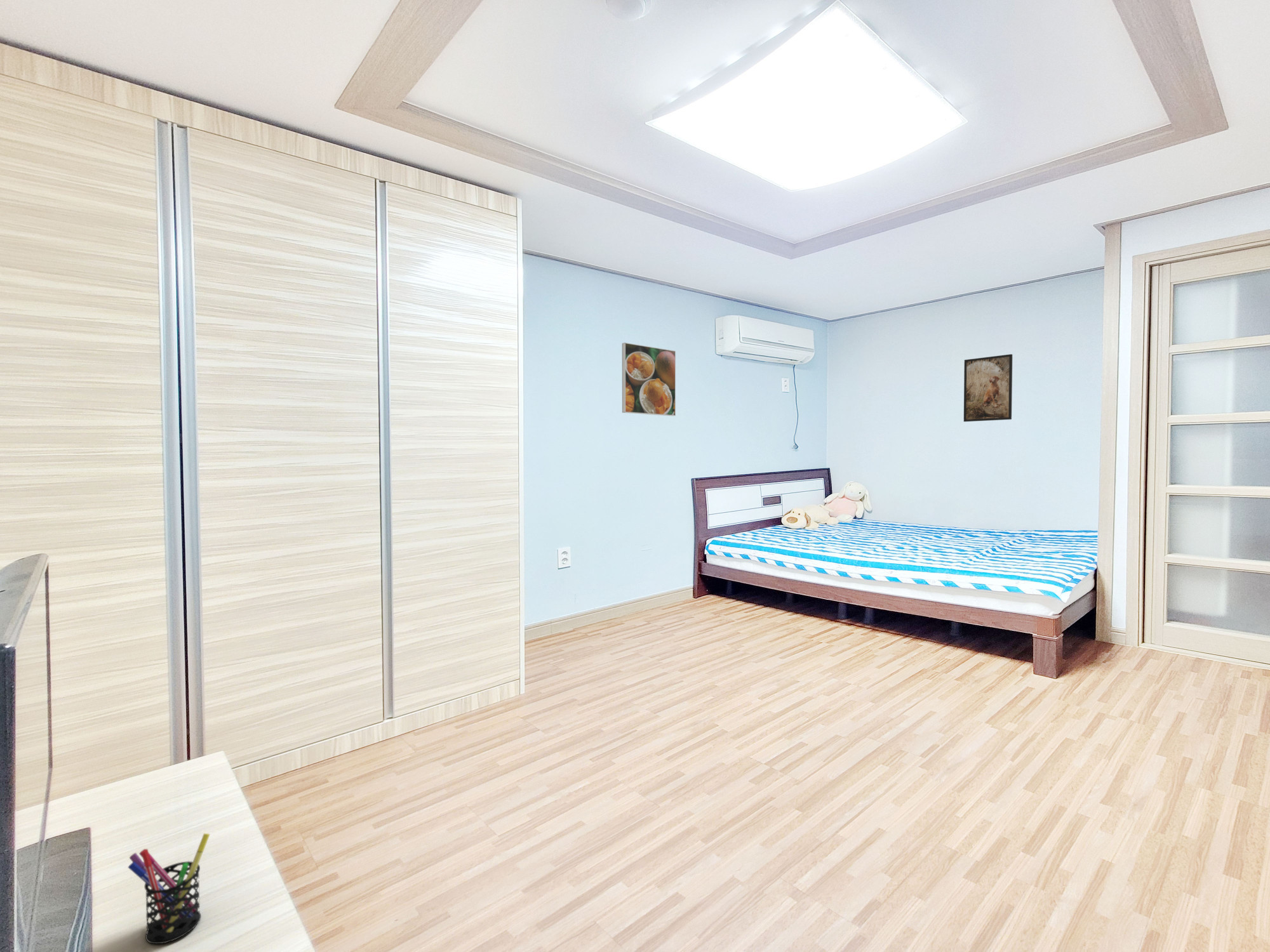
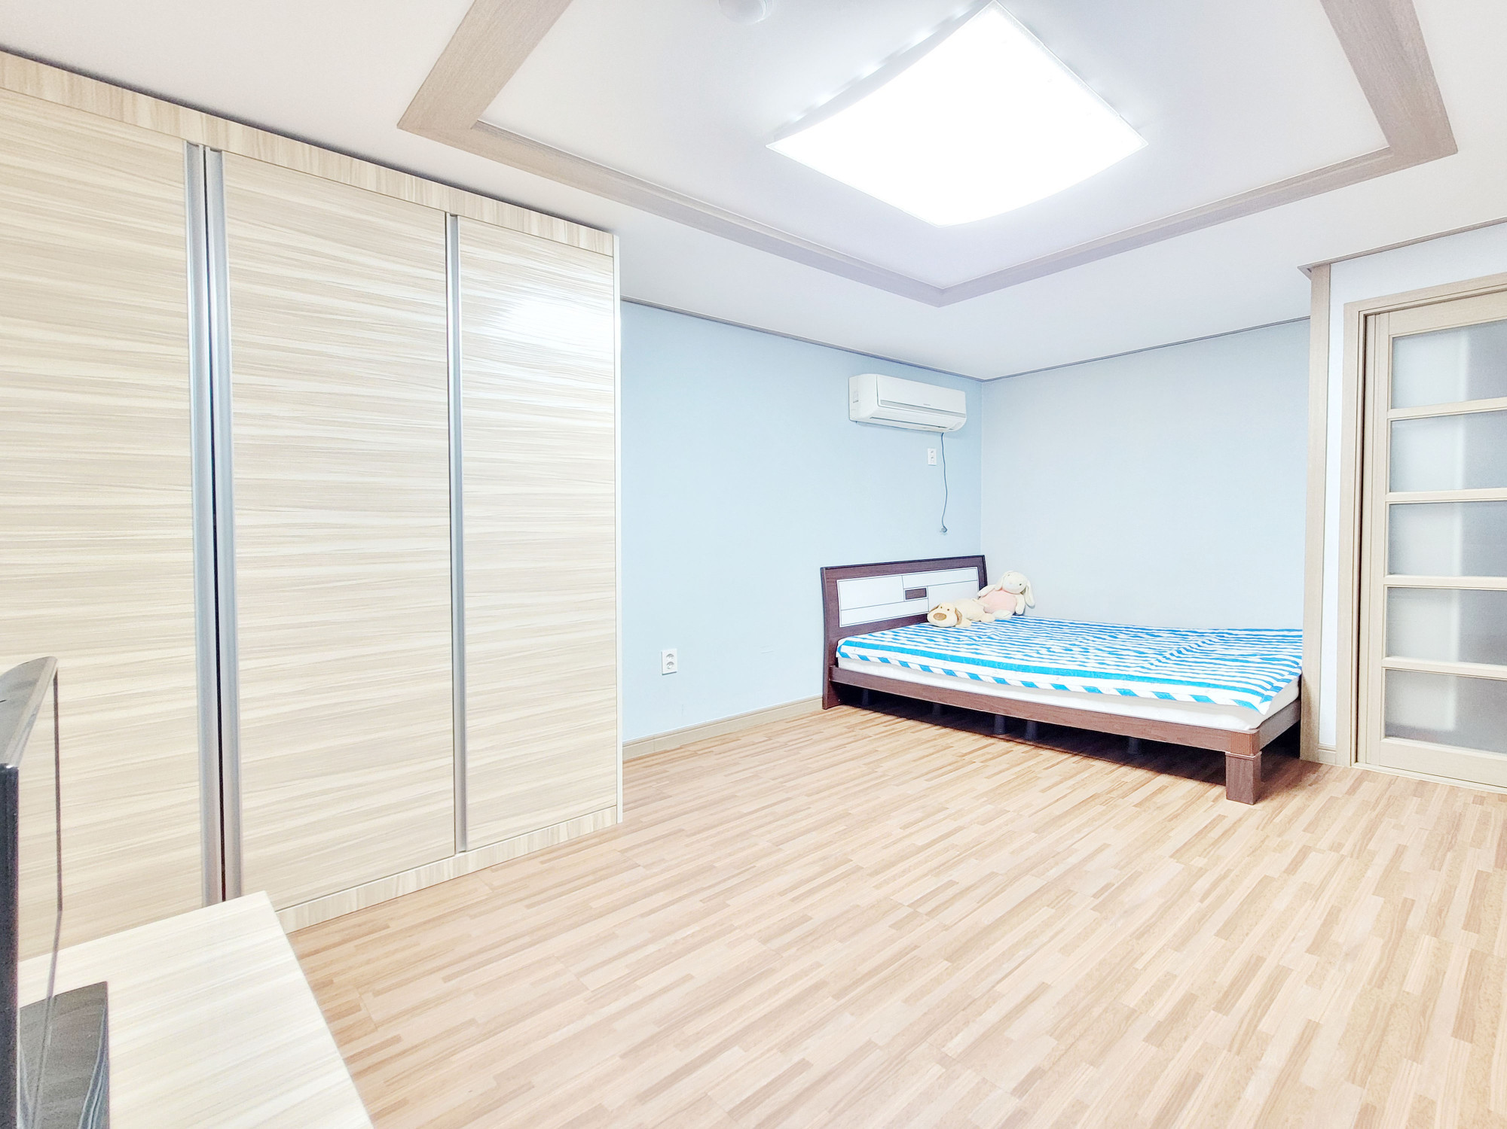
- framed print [963,354,1013,422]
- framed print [622,342,676,416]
- pen holder [127,833,211,944]
